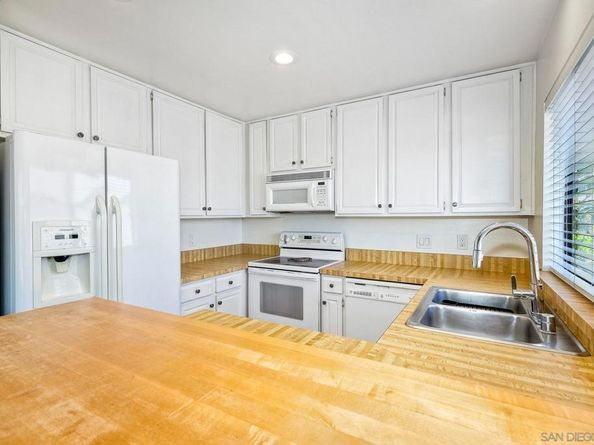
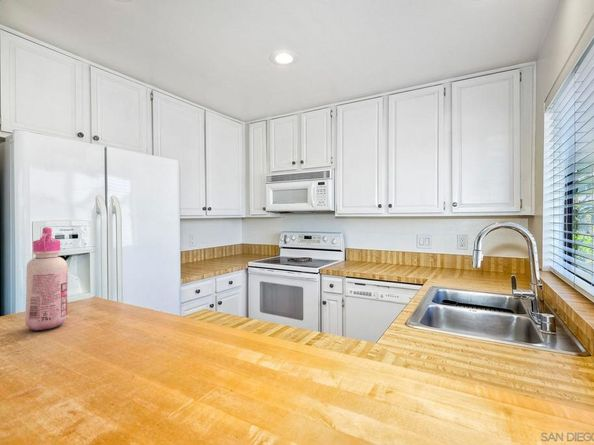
+ glue bottle [24,226,69,332]
